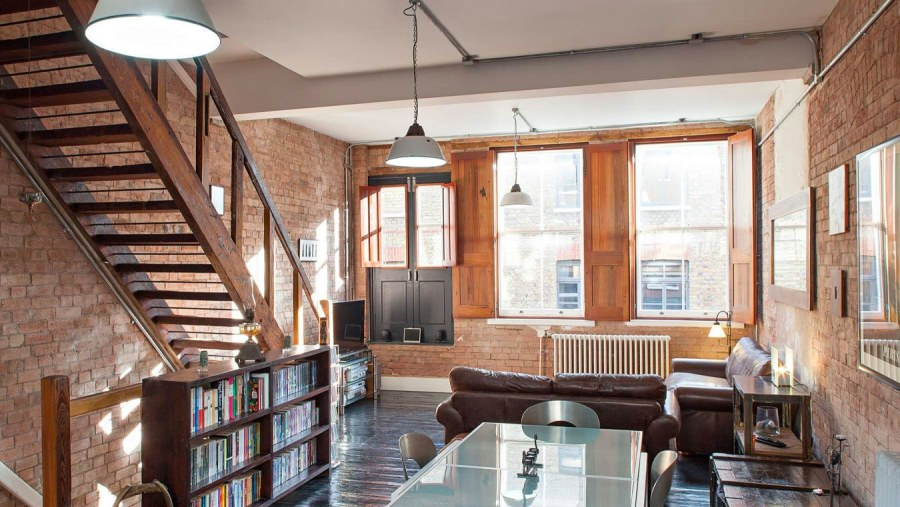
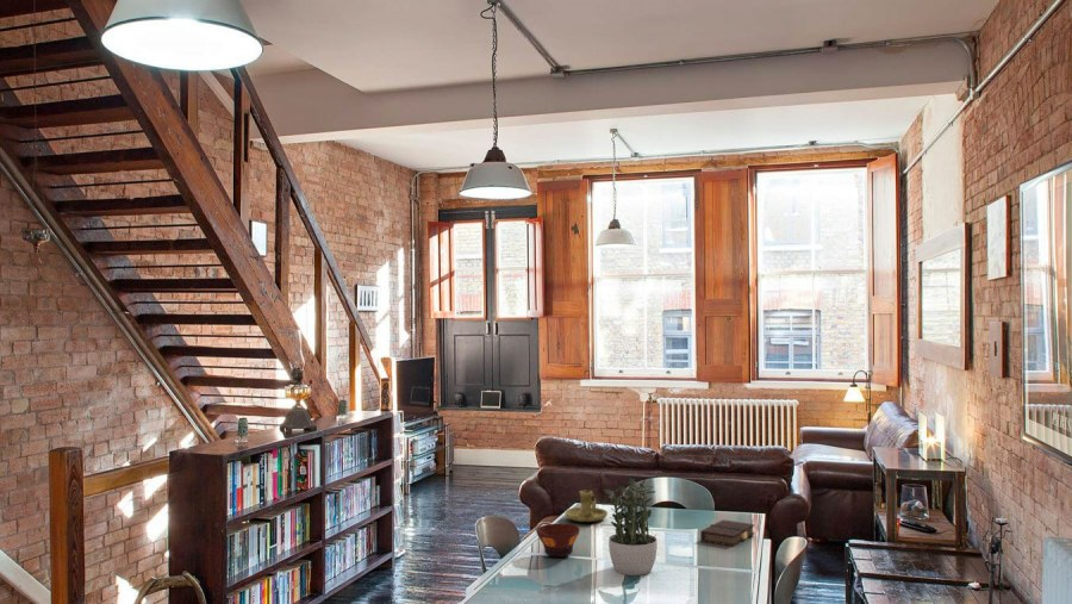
+ candle holder [563,490,609,523]
+ bowl [535,523,581,558]
+ potted plant [602,477,659,577]
+ book [699,518,755,548]
